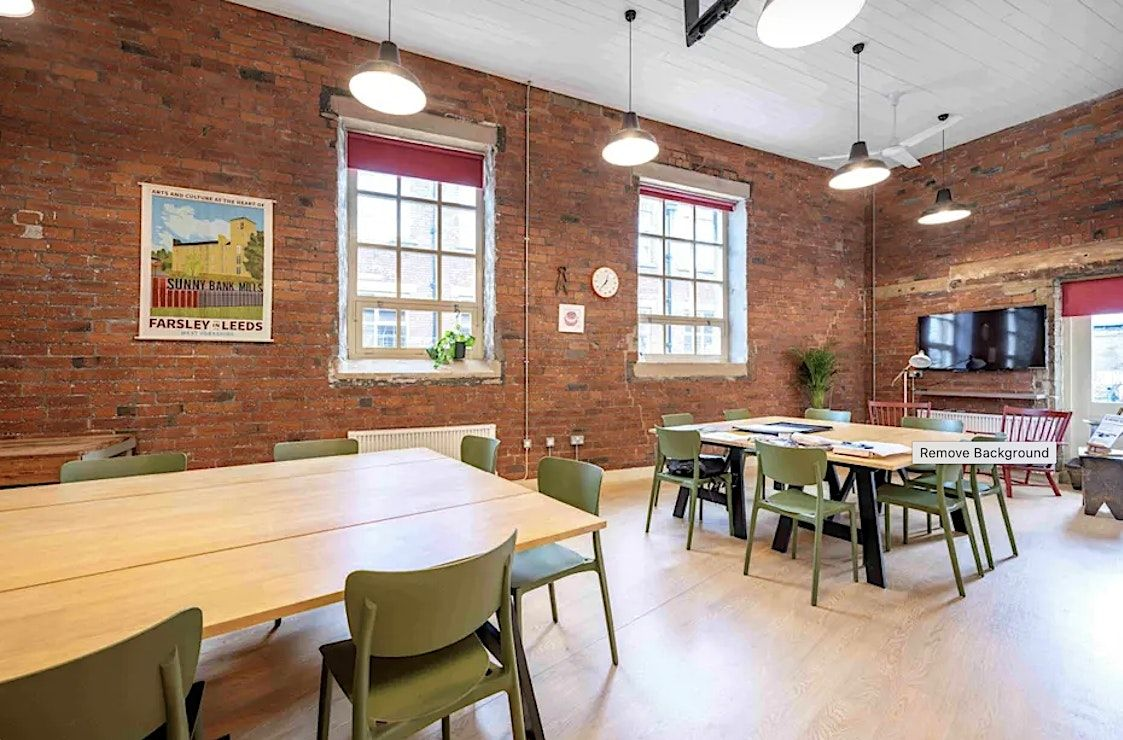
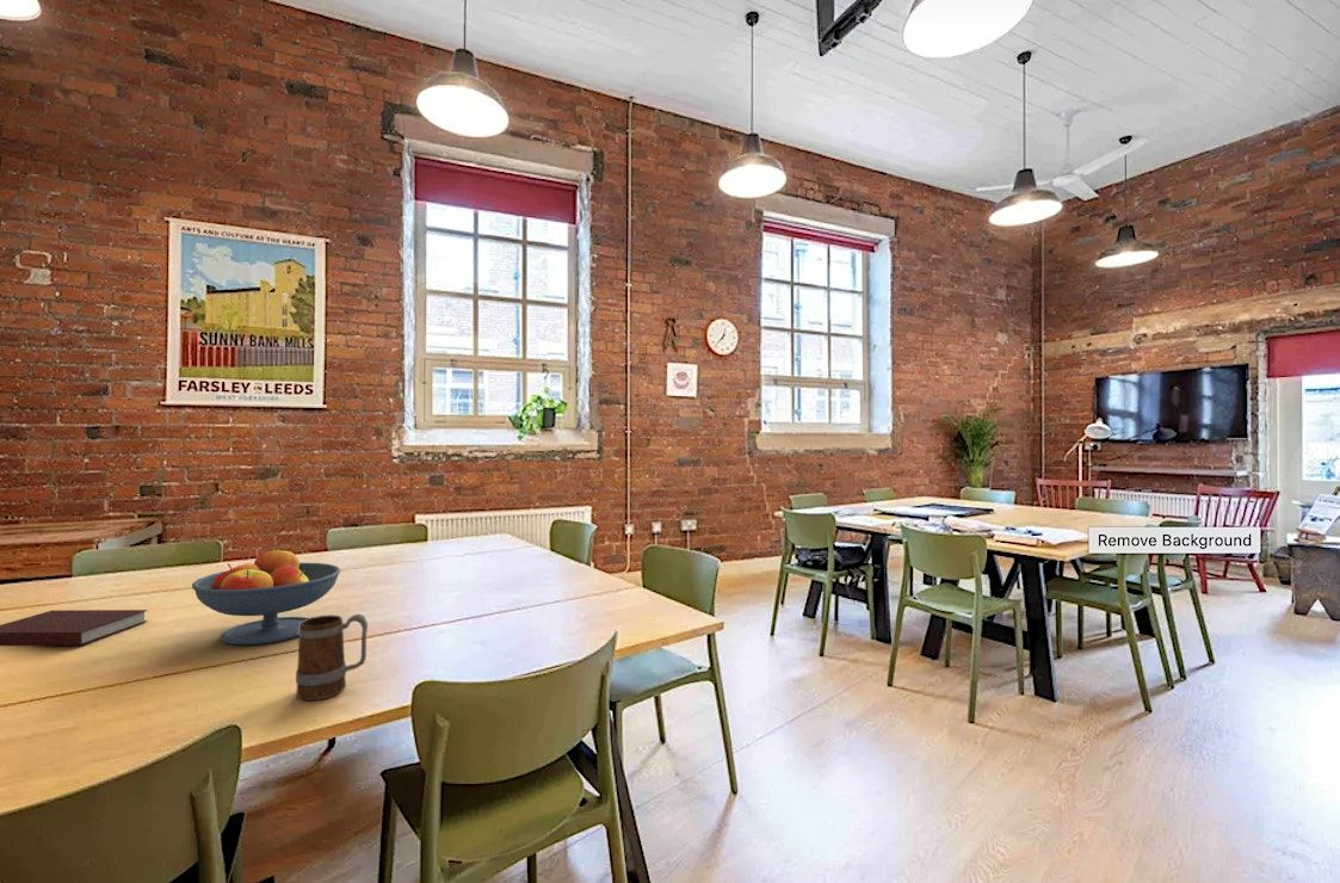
+ fruit bowl [191,547,341,646]
+ notebook [0,609,148,647]
+ mug [295,612,369,702]
